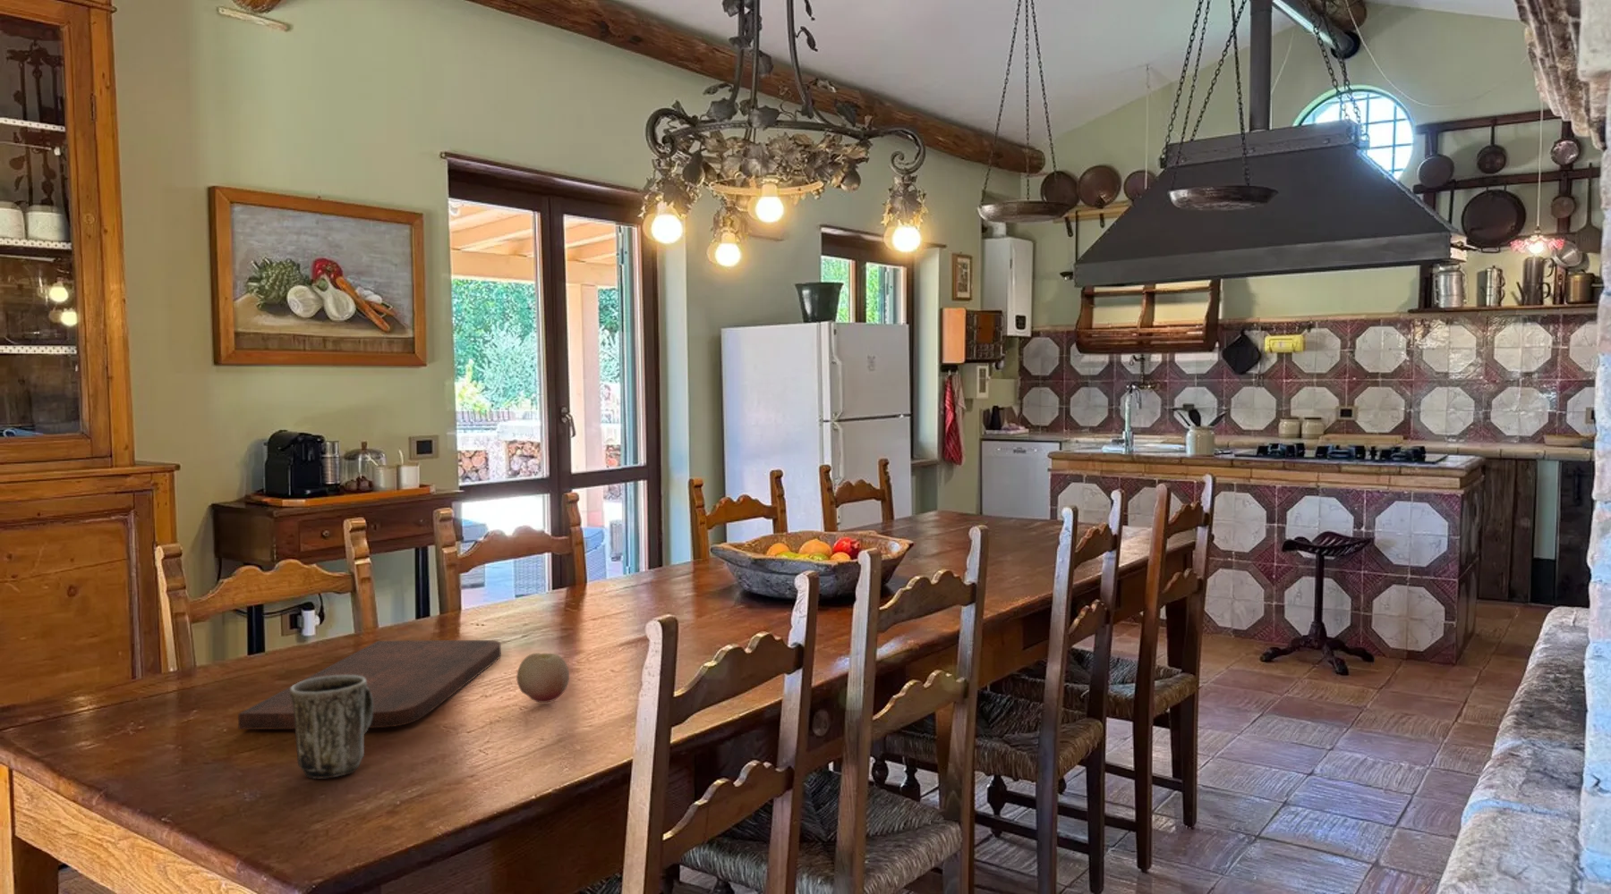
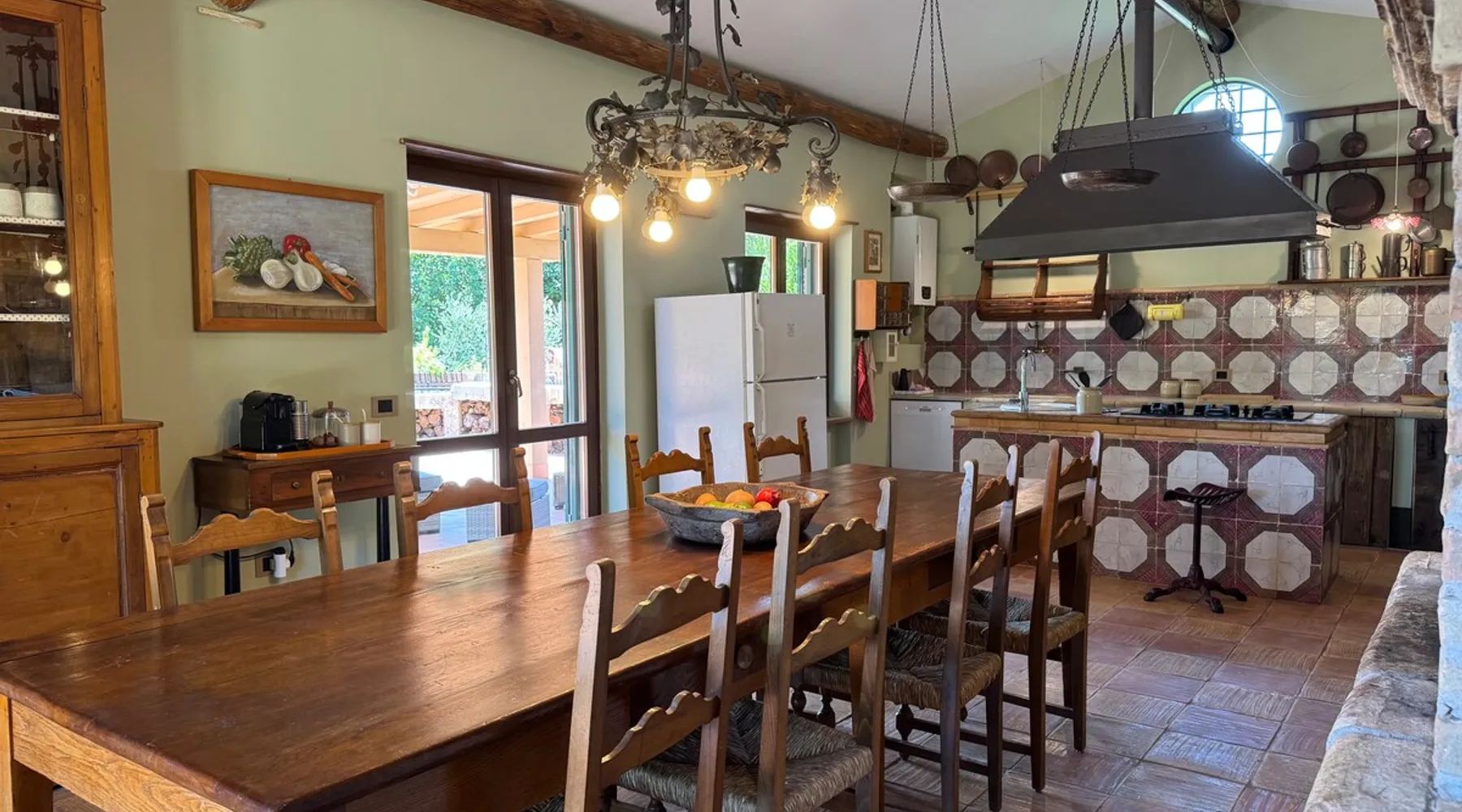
- cutting board [237,640,502,730]
- fruit [516,652,570,704]
- mug [290,675,374,779]
